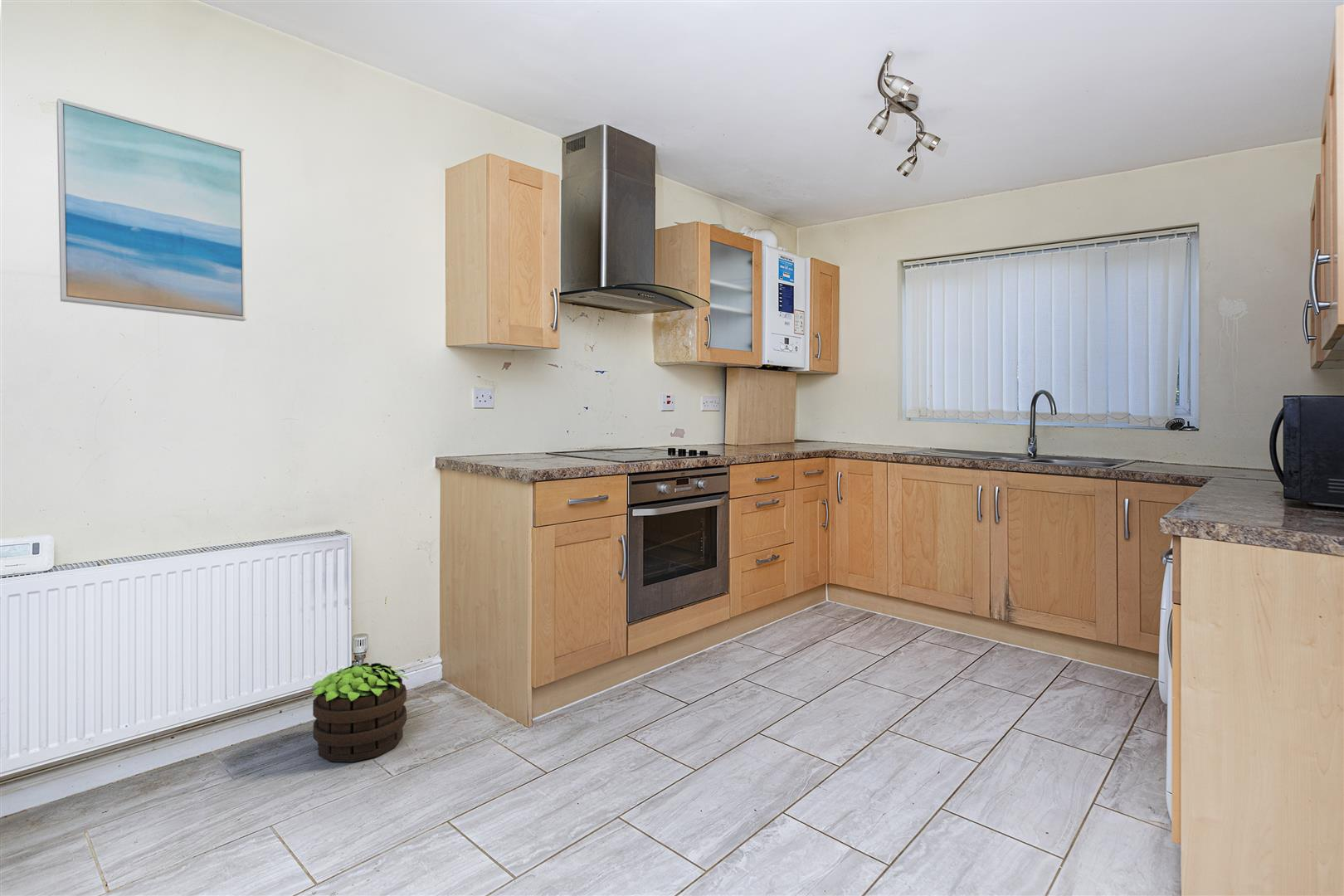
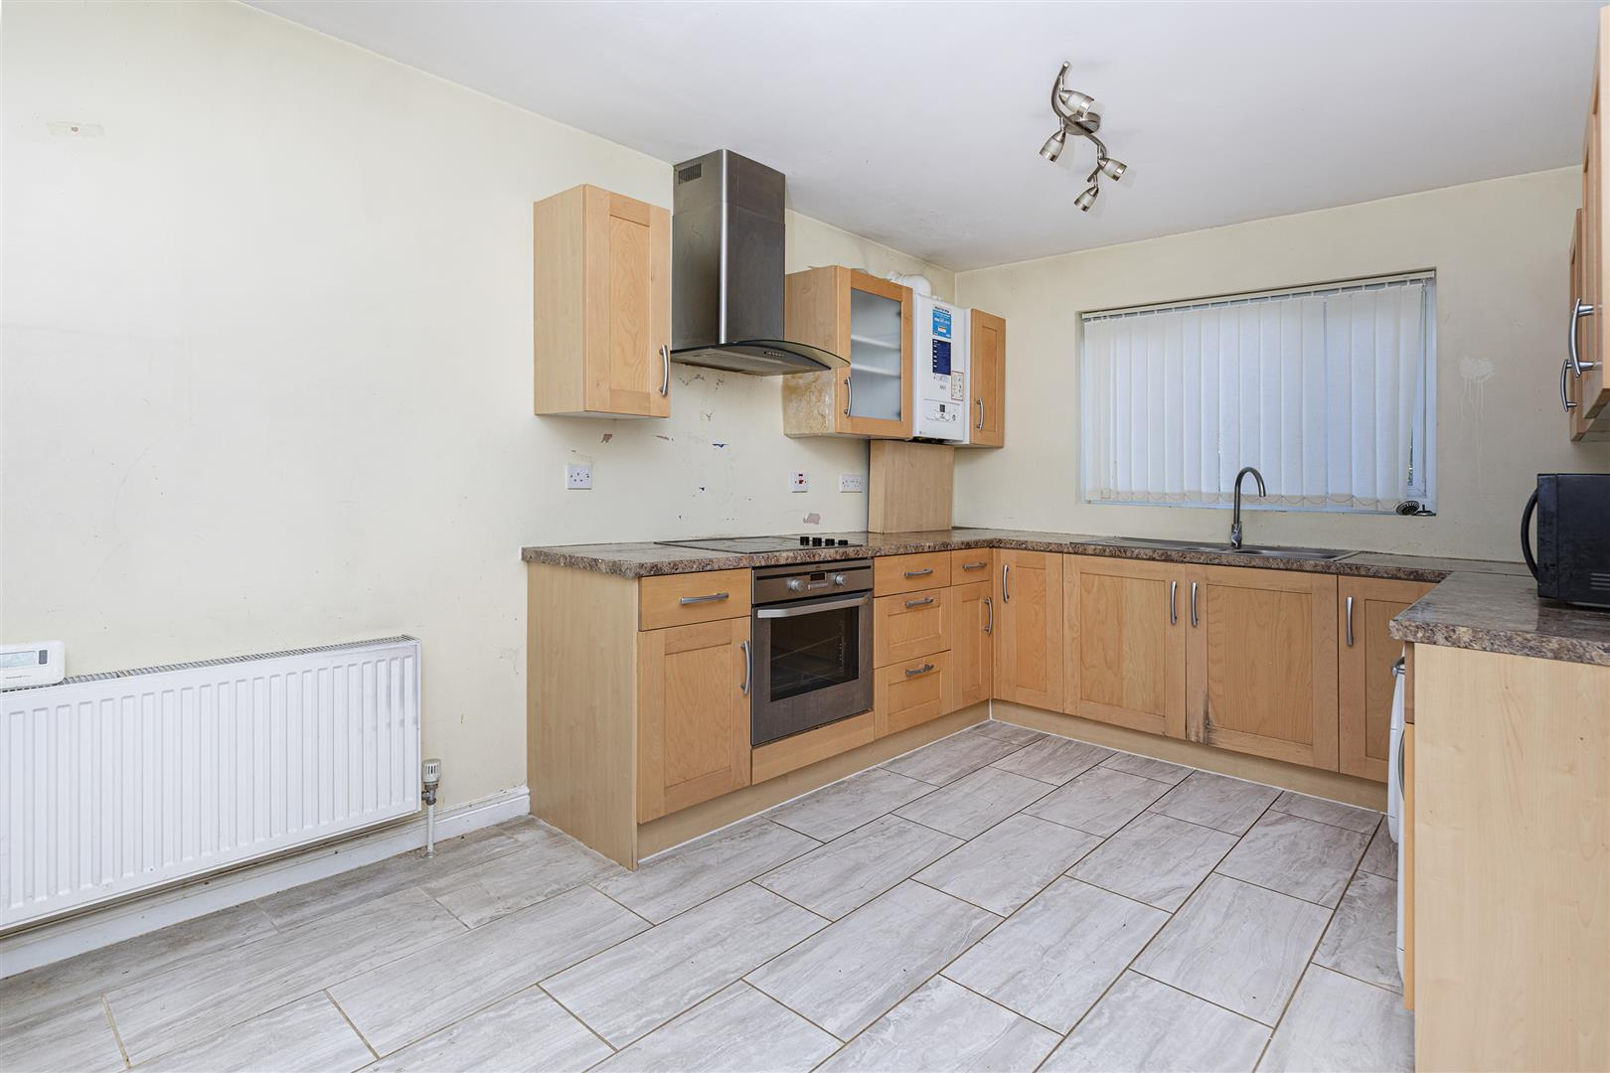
- potted plant [310,662,409,762]
- wall art [56,98,247,322]
